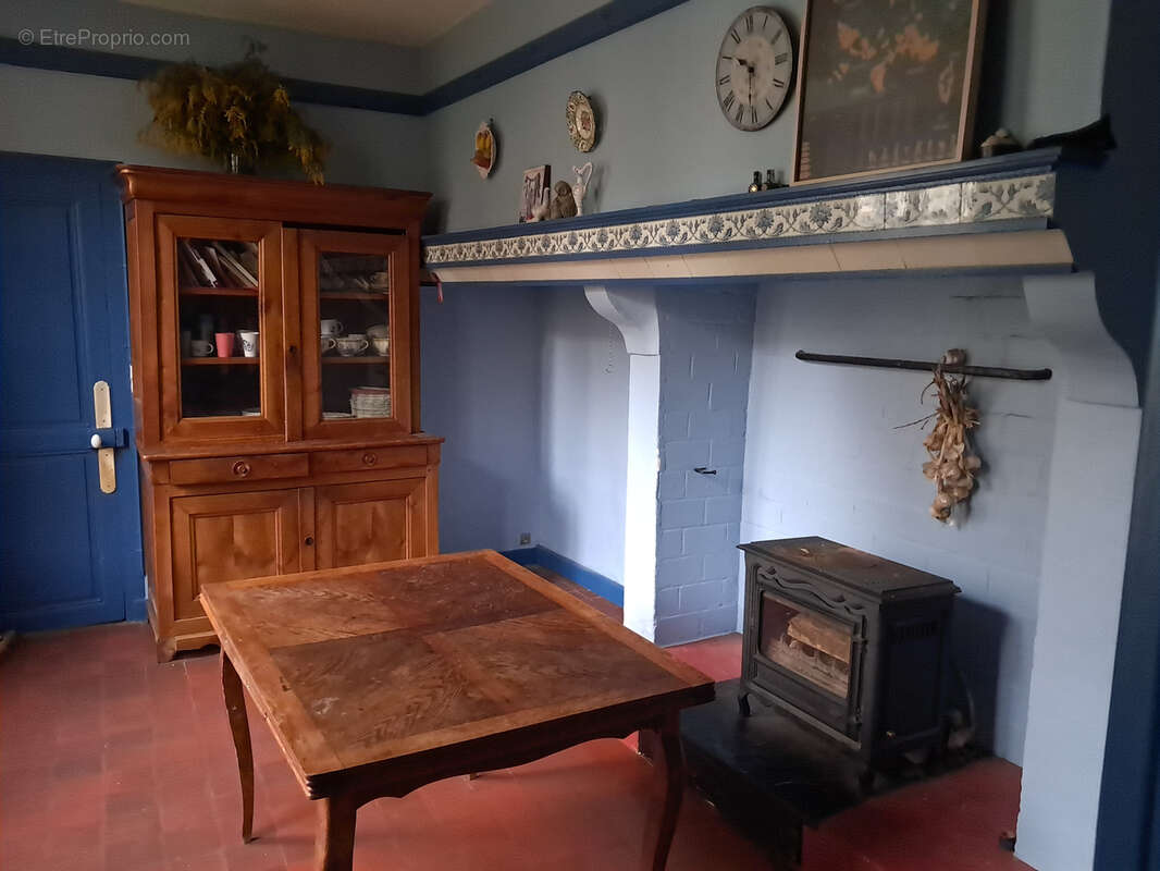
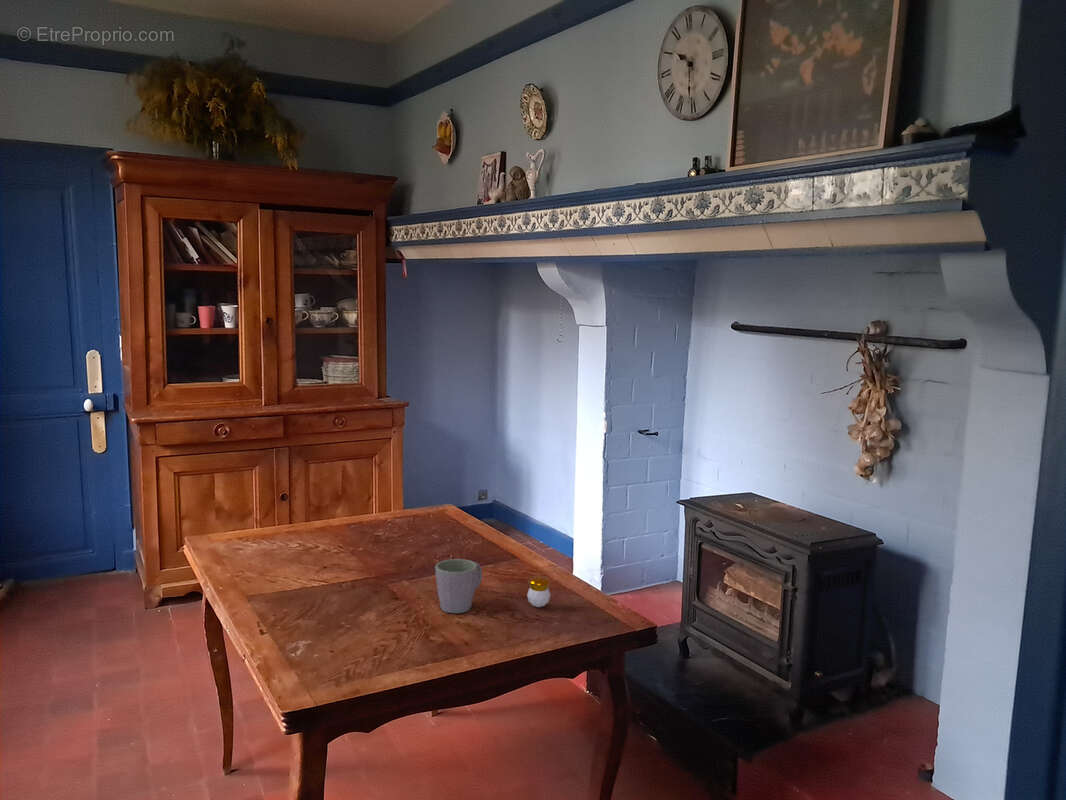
+ candle [526,572,551,608]
+ mug [434,558,483,614]
